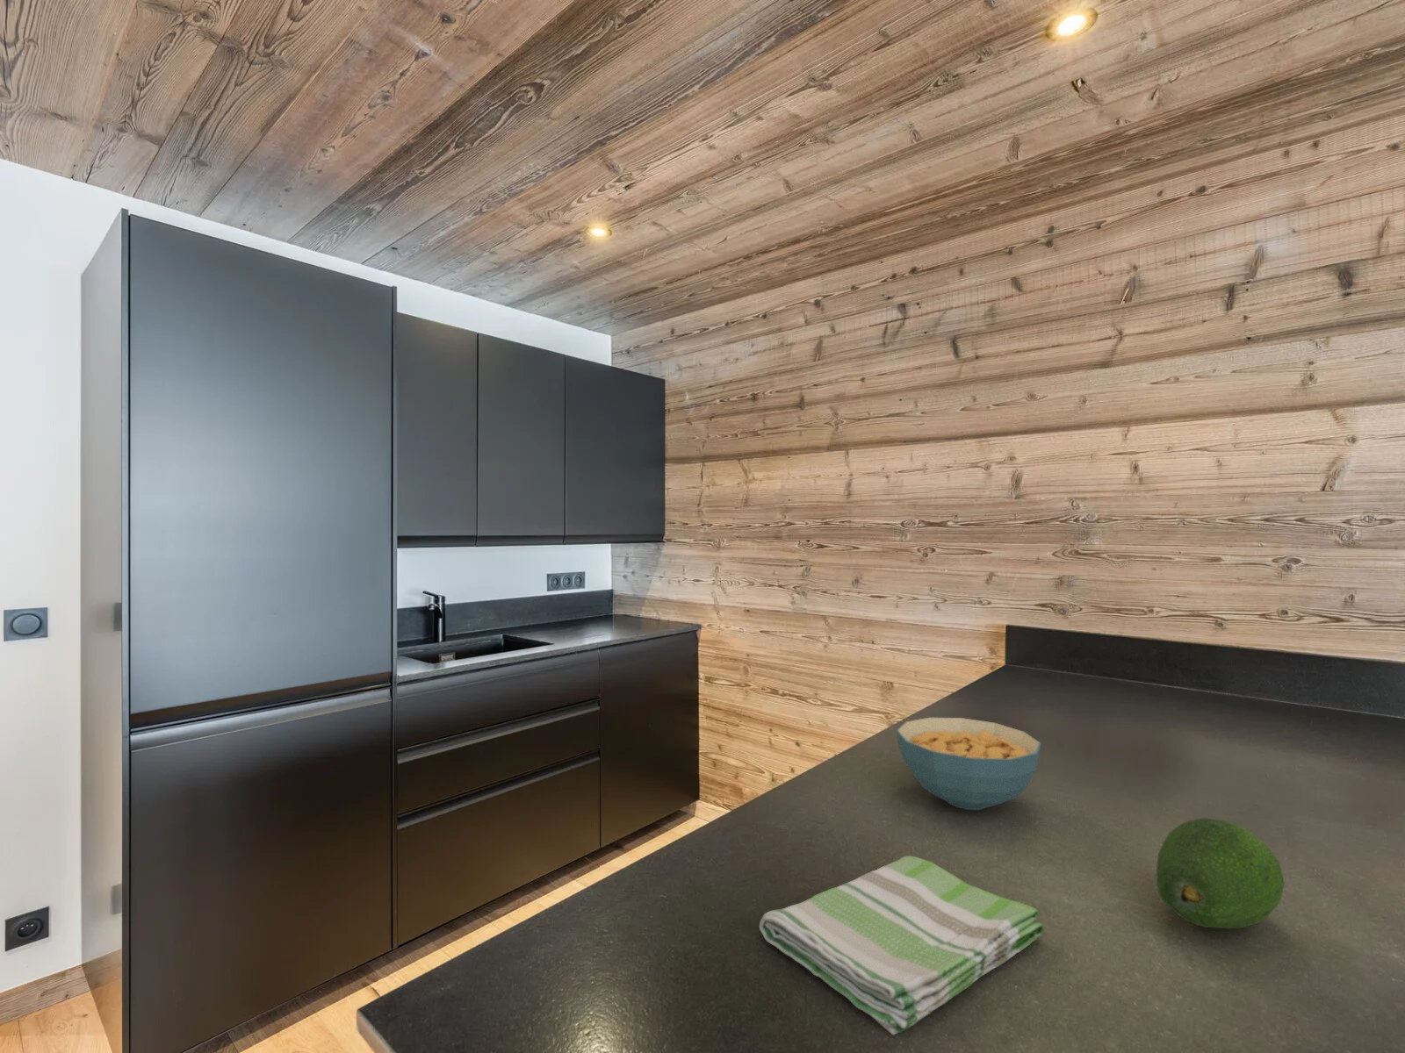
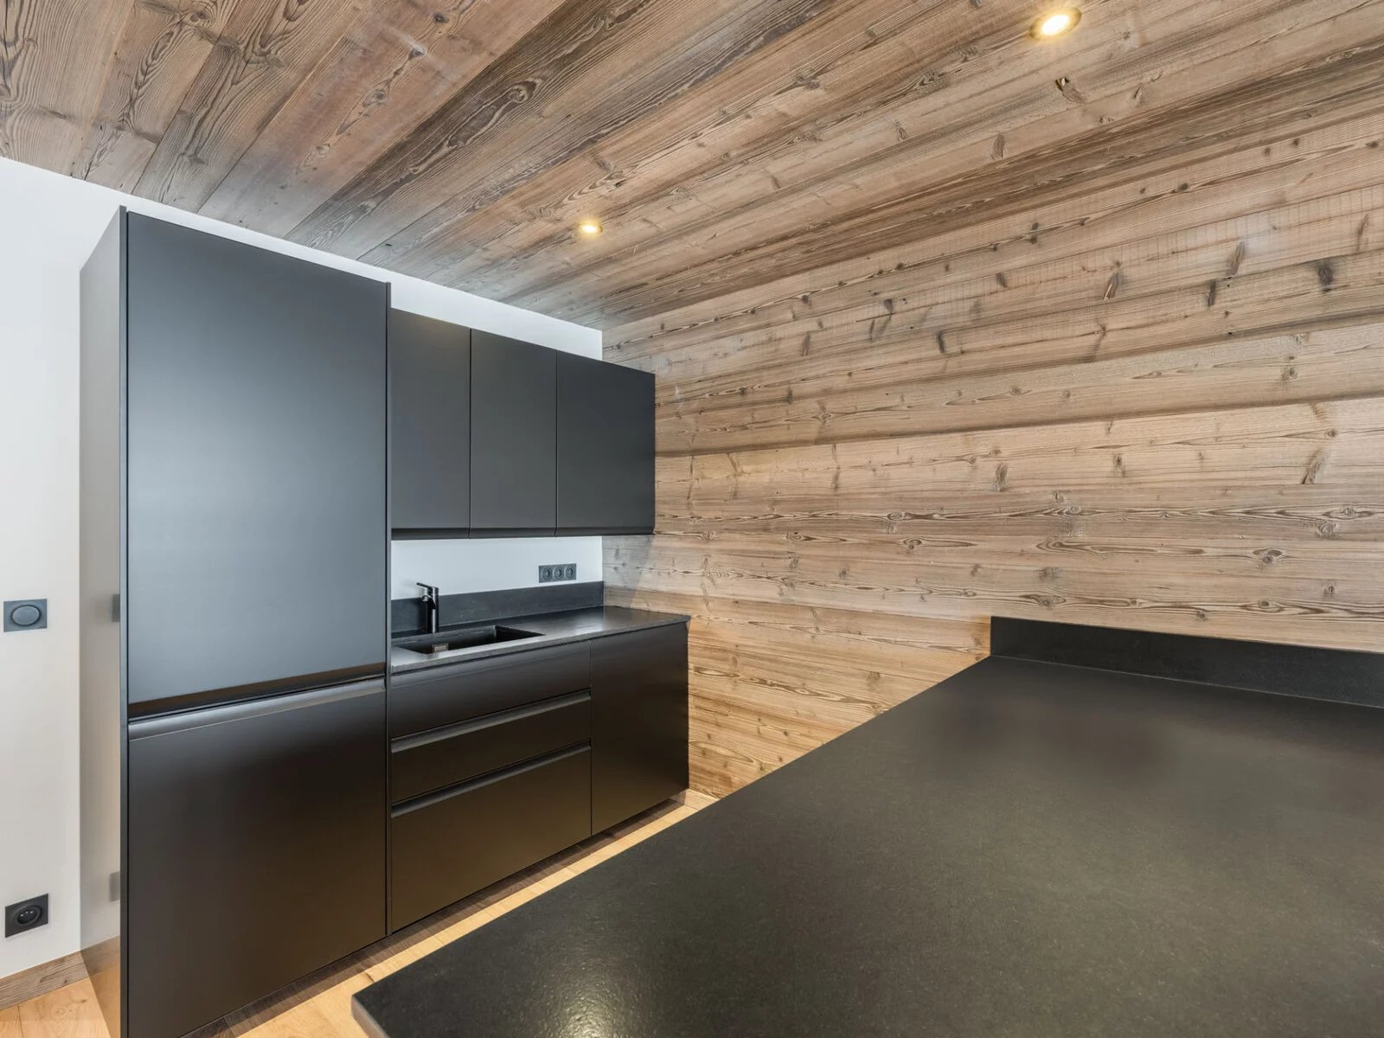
- dish towel [759,855,1045,1035]
- fruit [1156,817,1284,929]
- cereal bowl [896,717,1041,811]
